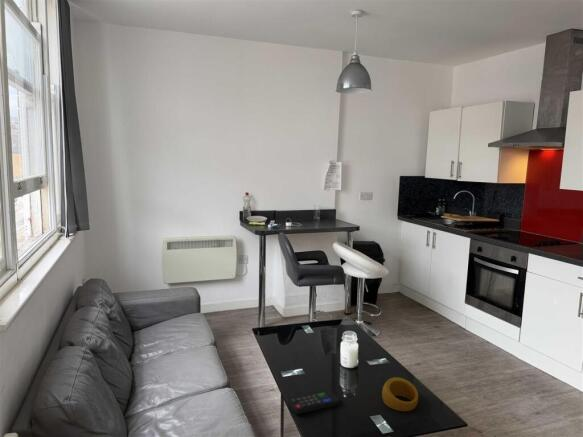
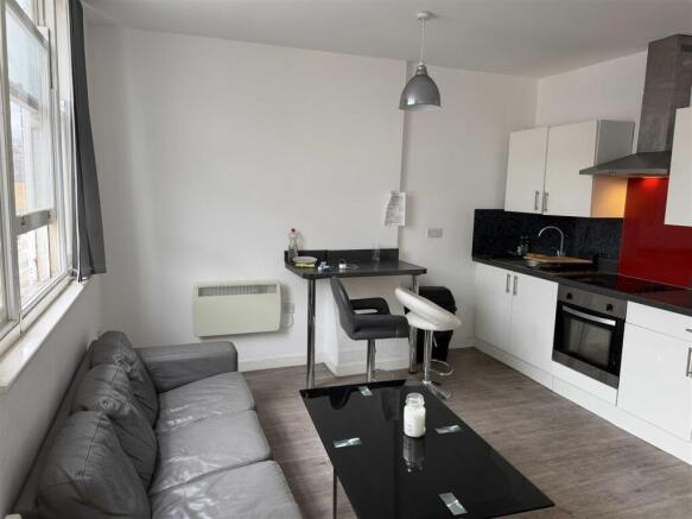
- remote control [288,390,341,415]
- ring [381,376,419,412]
